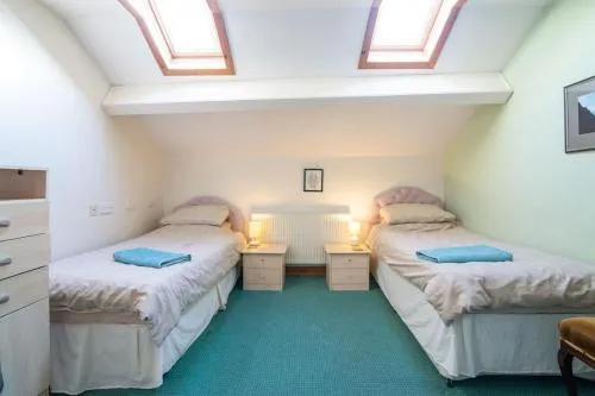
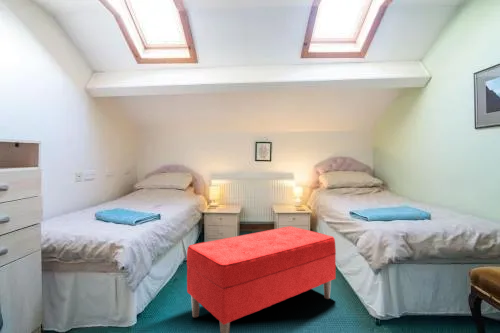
+ bench [186,225,337,333]
